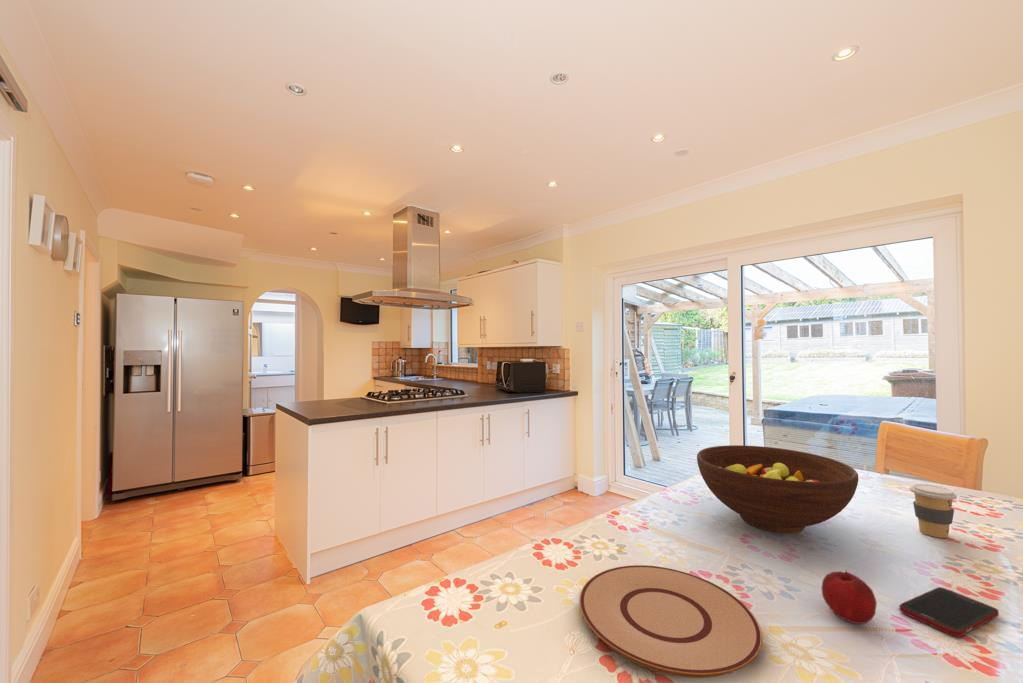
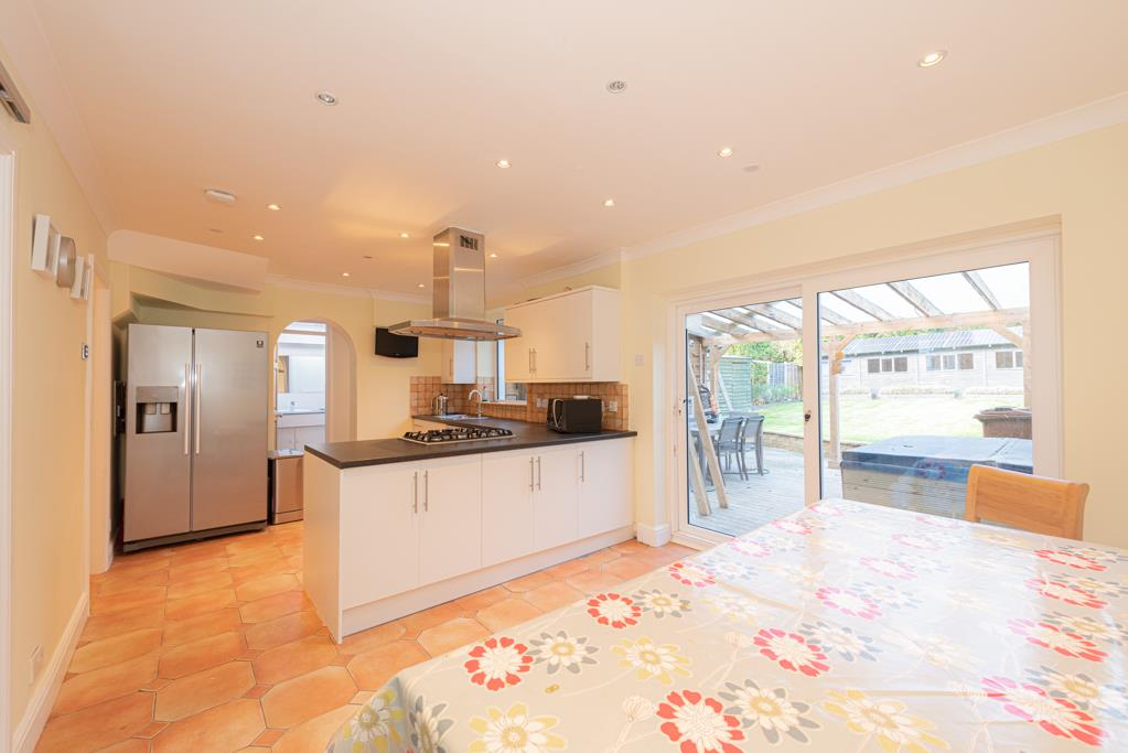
- fruit bowl [696,444,859,534]
- apple [820,569,878,625]
- plate [579,564,763,679]
- cell phone [898,586,1000,638]
- coffee cup [909,483,958,539]
